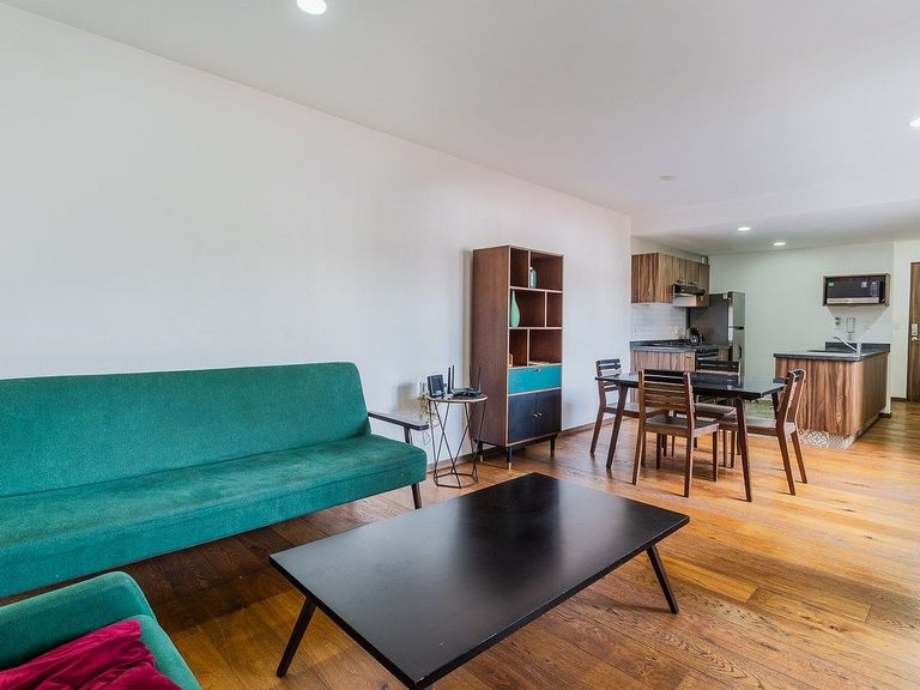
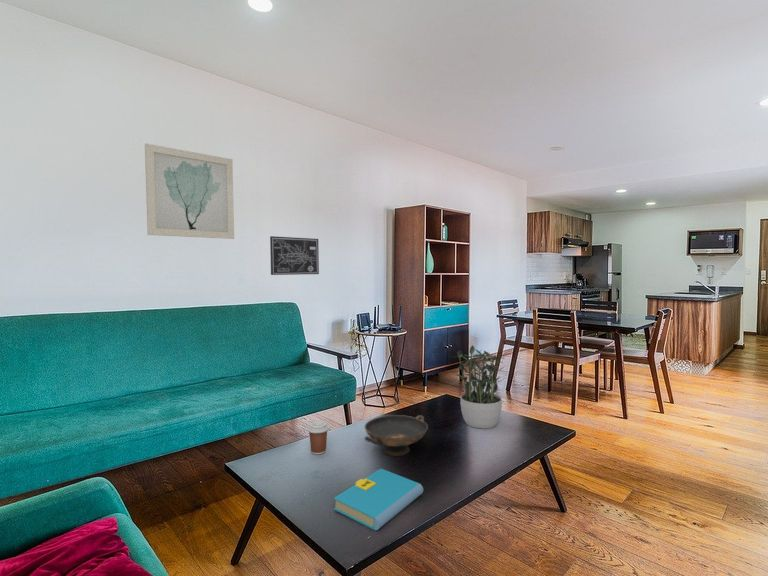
+ coffee cup [307,420,330,455]
+ wall art [144,142,235,240]
+ wall art [269,235,320,276]
+ book [333,468,424,531]
+ decorative bowl [364,414,429,457]
+ potted plant [449,344,508,429]
